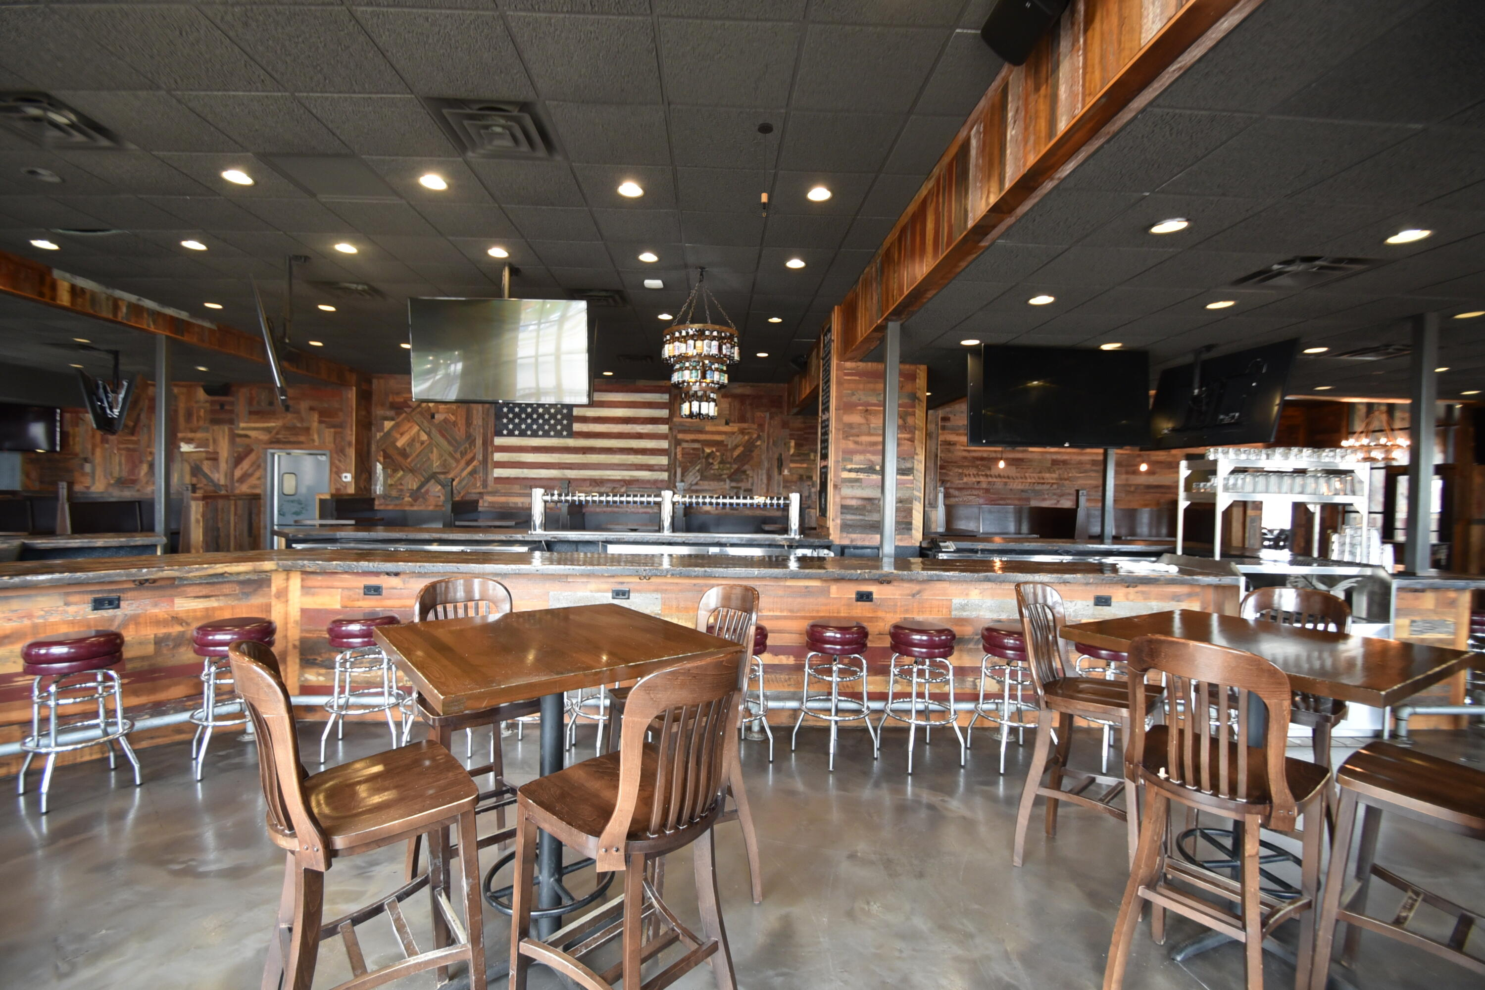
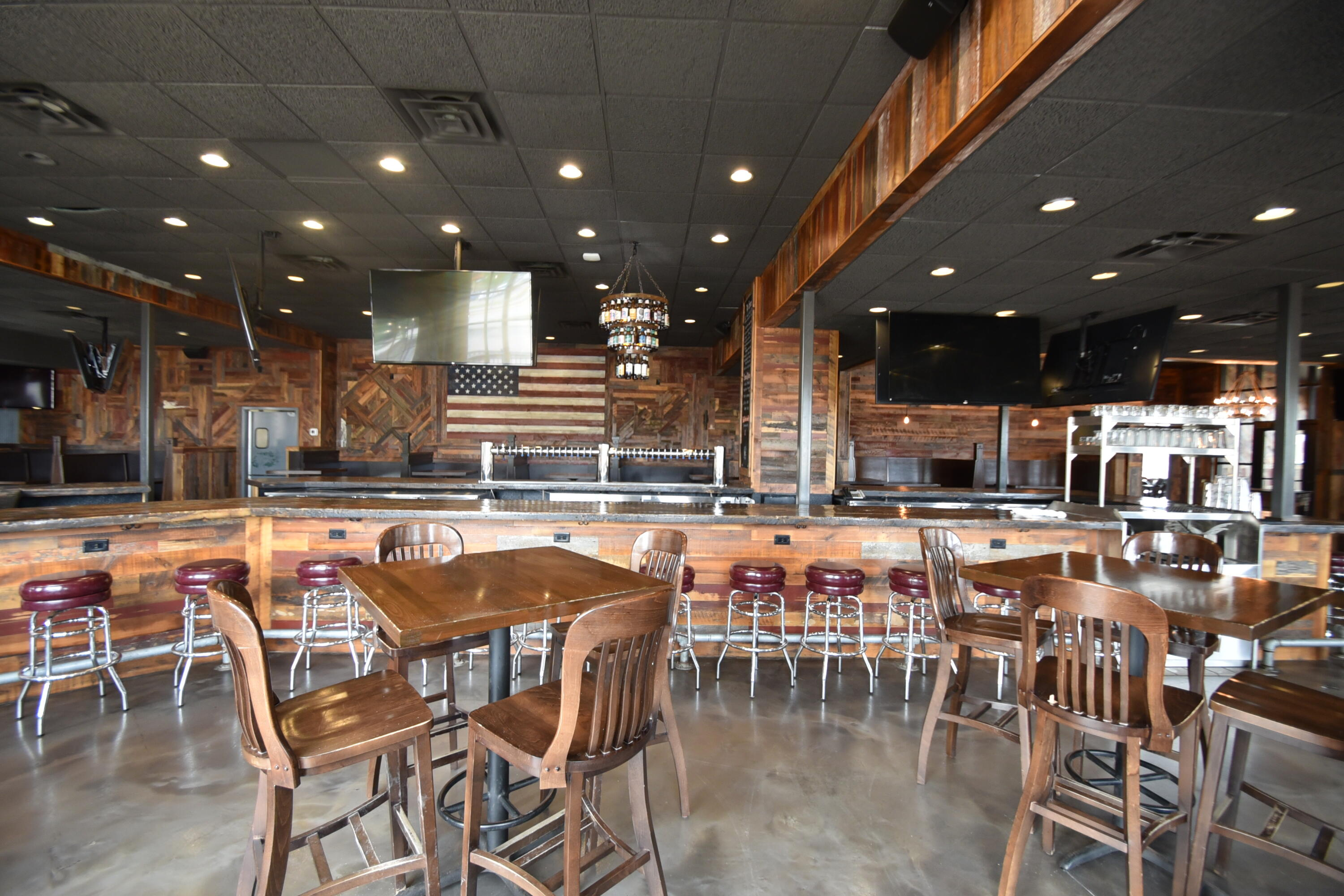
- pendant light [749,123,780,218]
